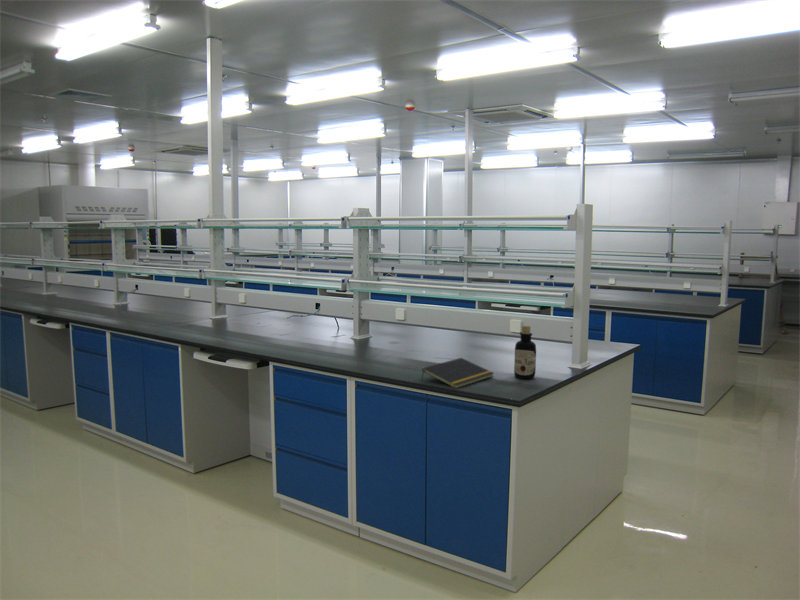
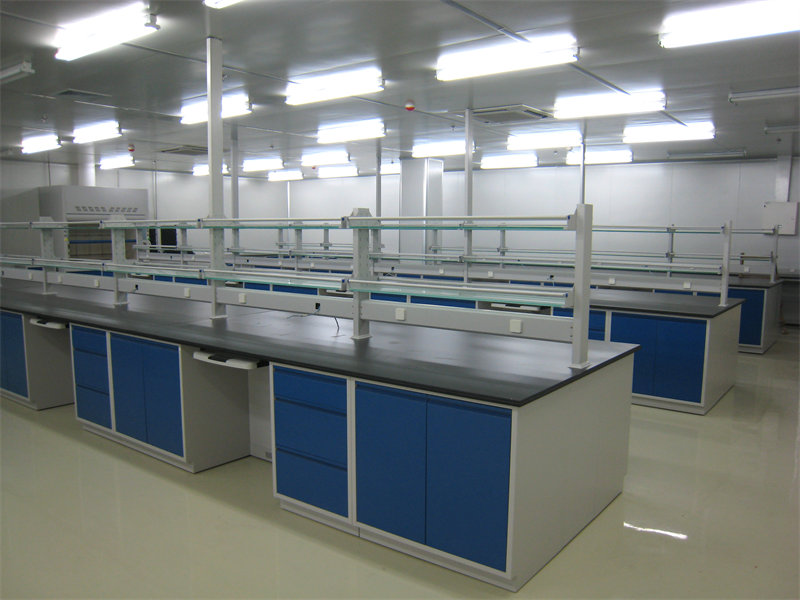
- notepad [420,357,495,390]
- bottle [513,324,537,380]
